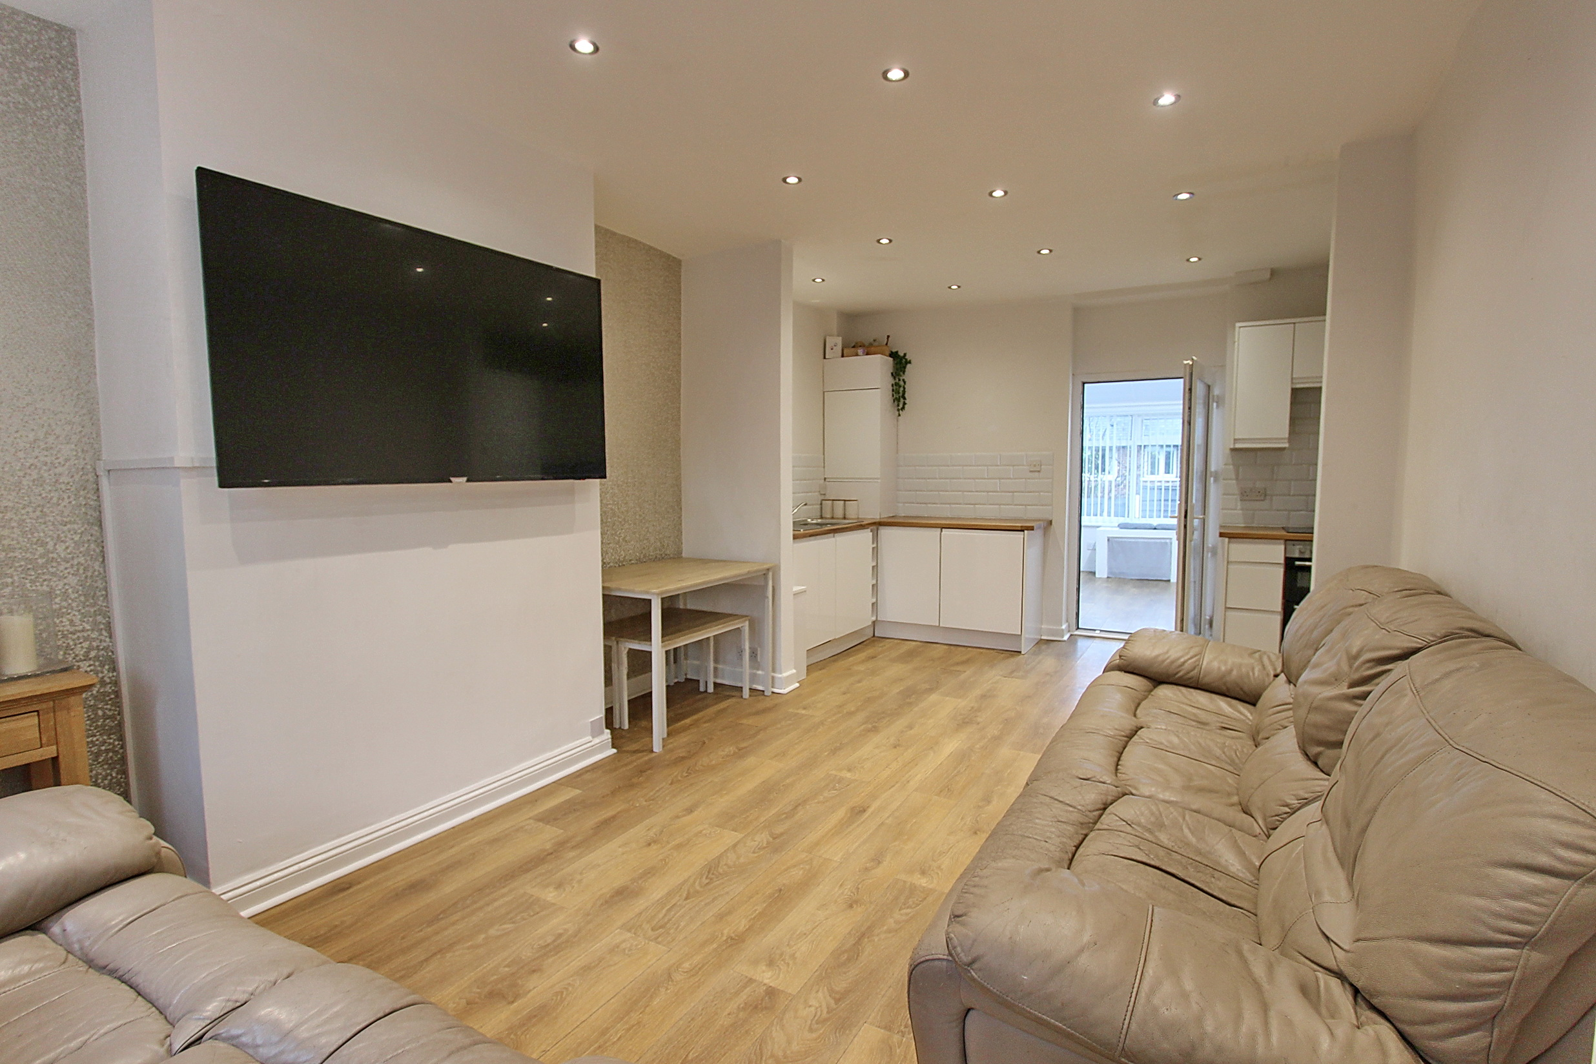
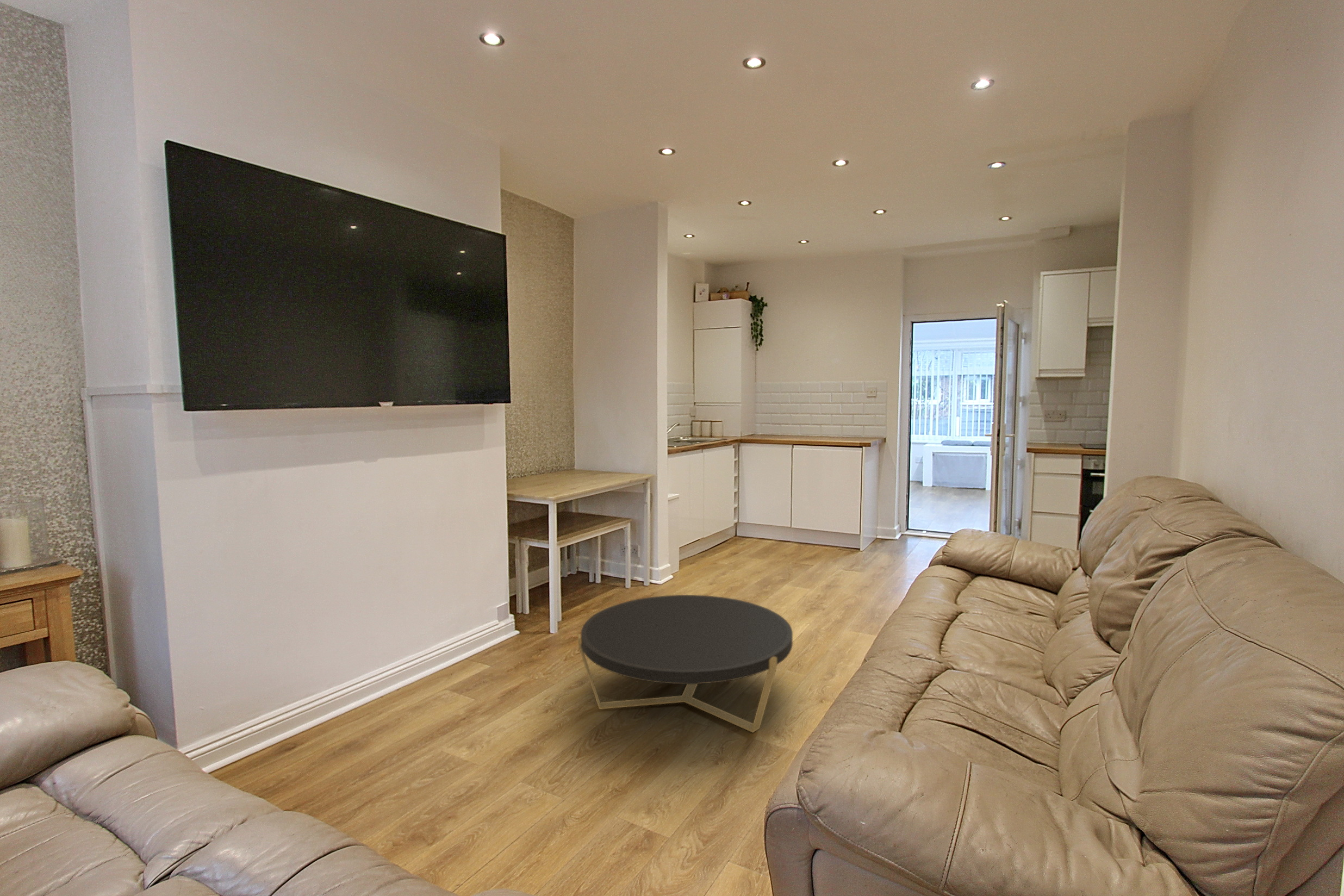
+ coffee table [577,594,793,733]
